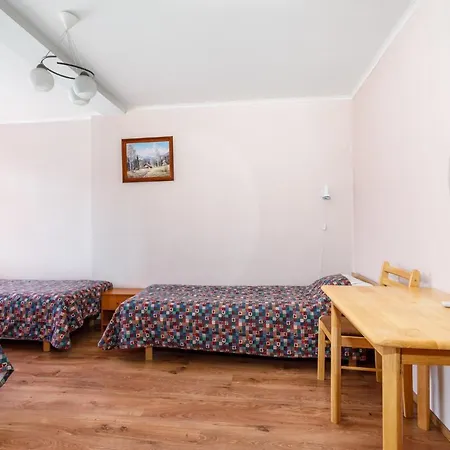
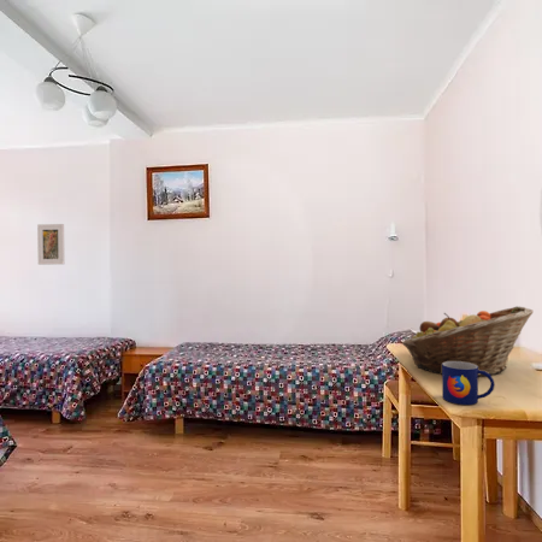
+ mug [441,361,496,406]
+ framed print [36,223,65,266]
+ fruit basket [401,305,535,377]
